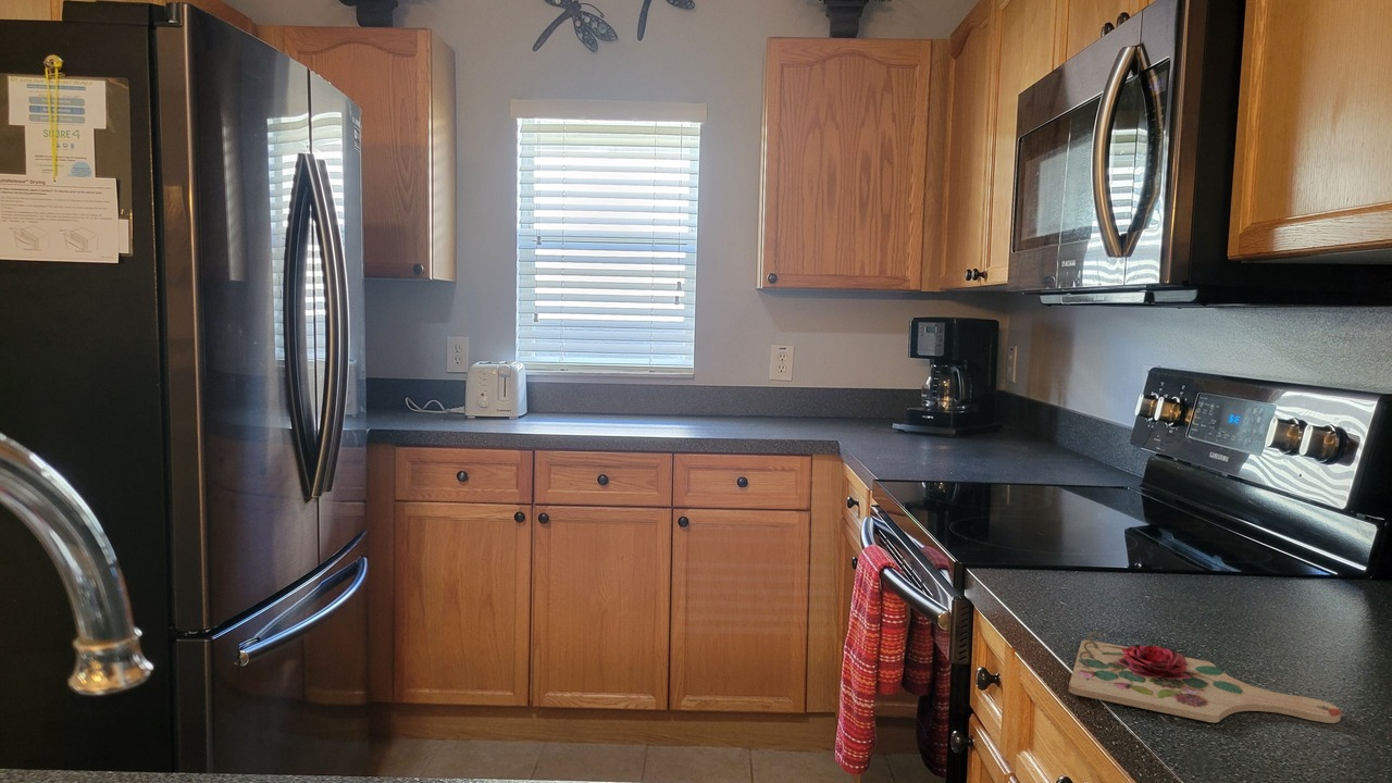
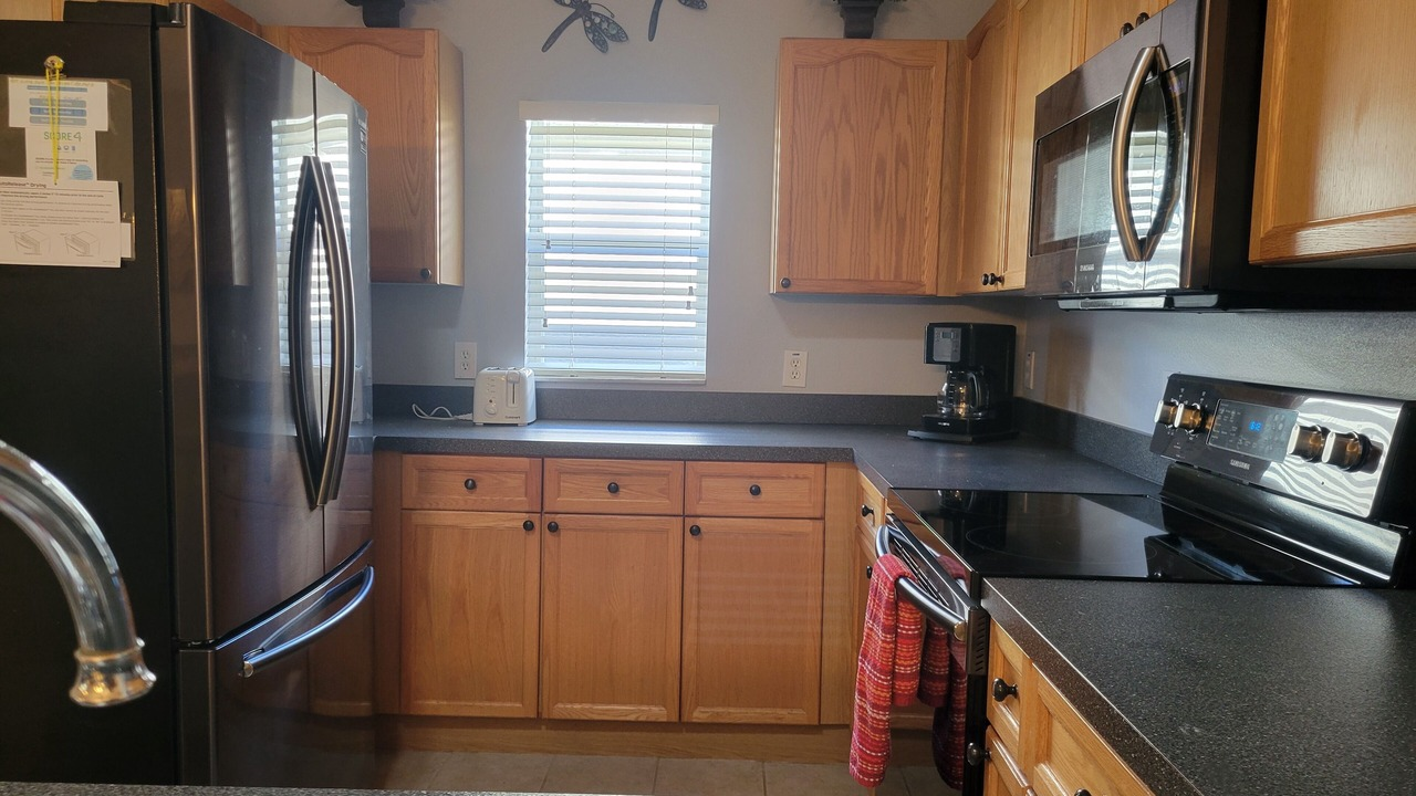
- cutting board [1068,632,1342,724]
